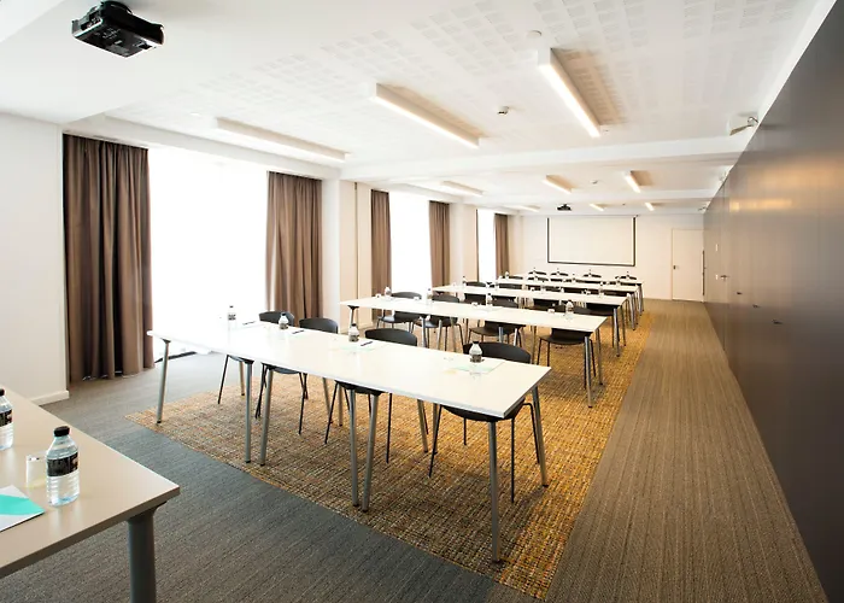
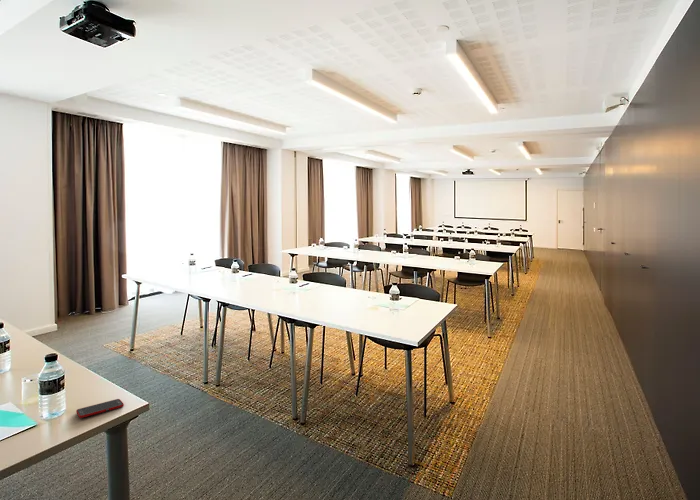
+ cell phone [75,398,125,419]
